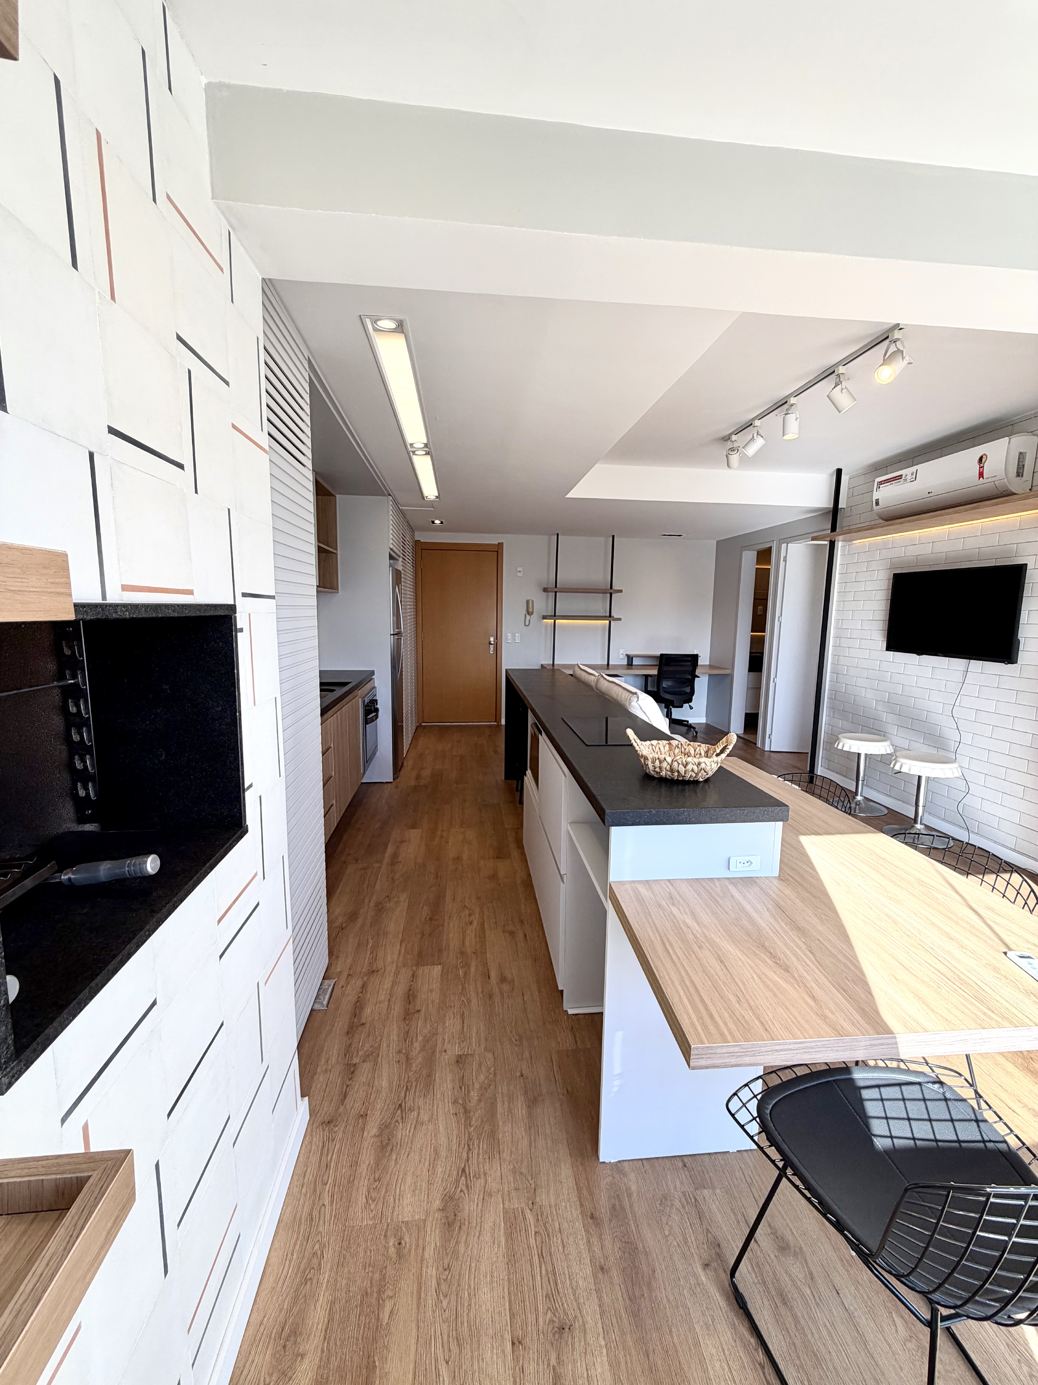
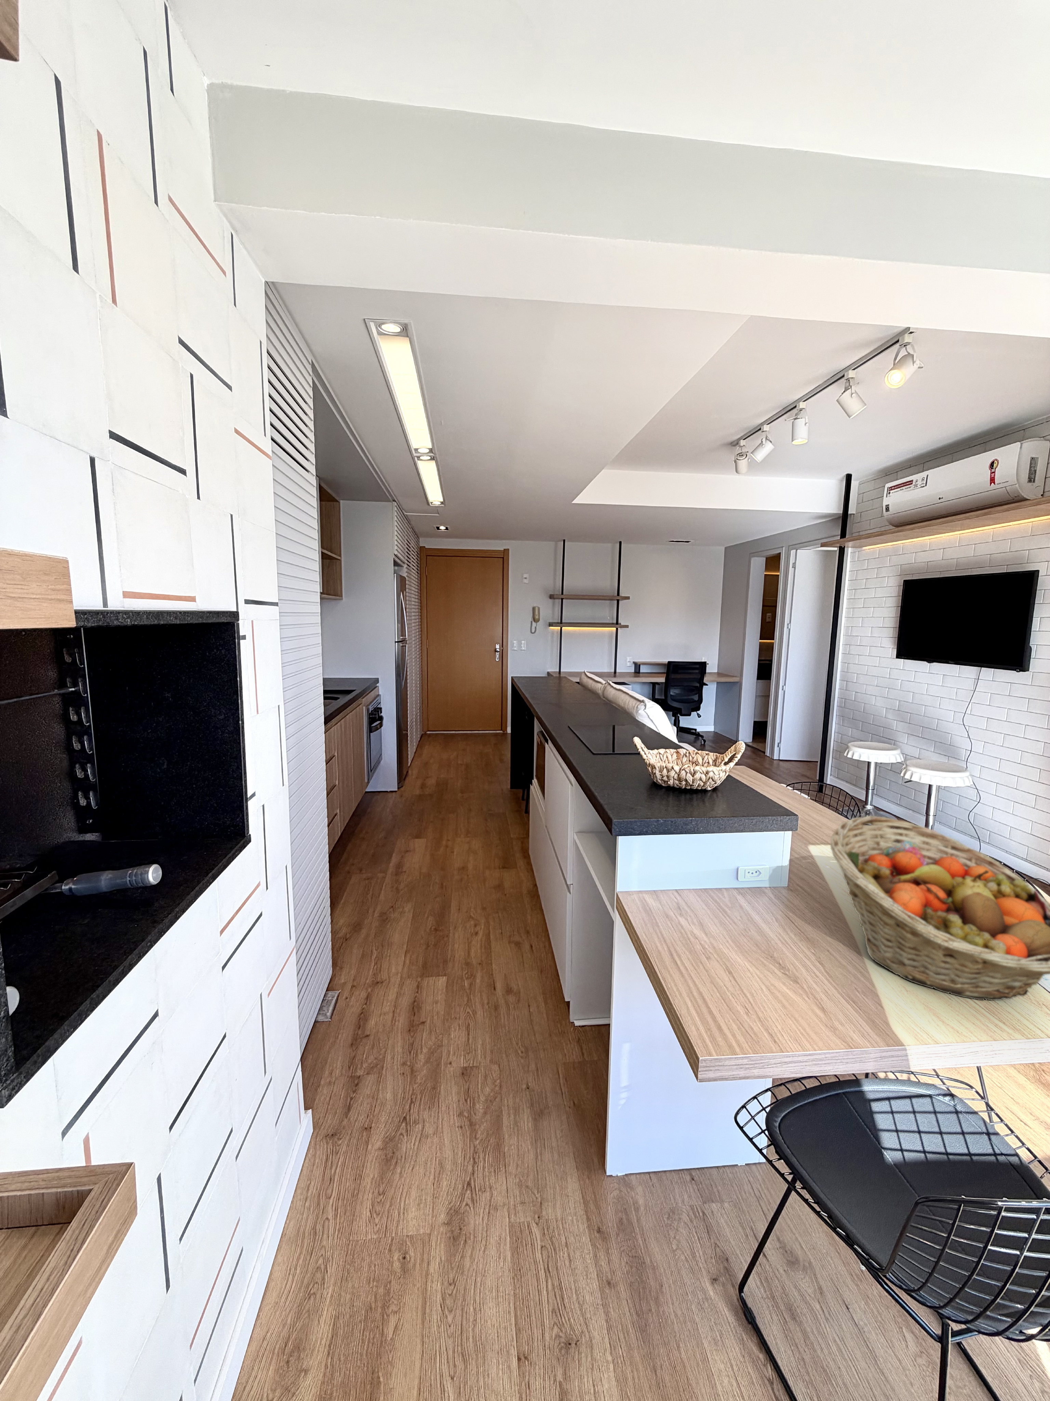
+ fruit basket [831,815,1050,1001]
